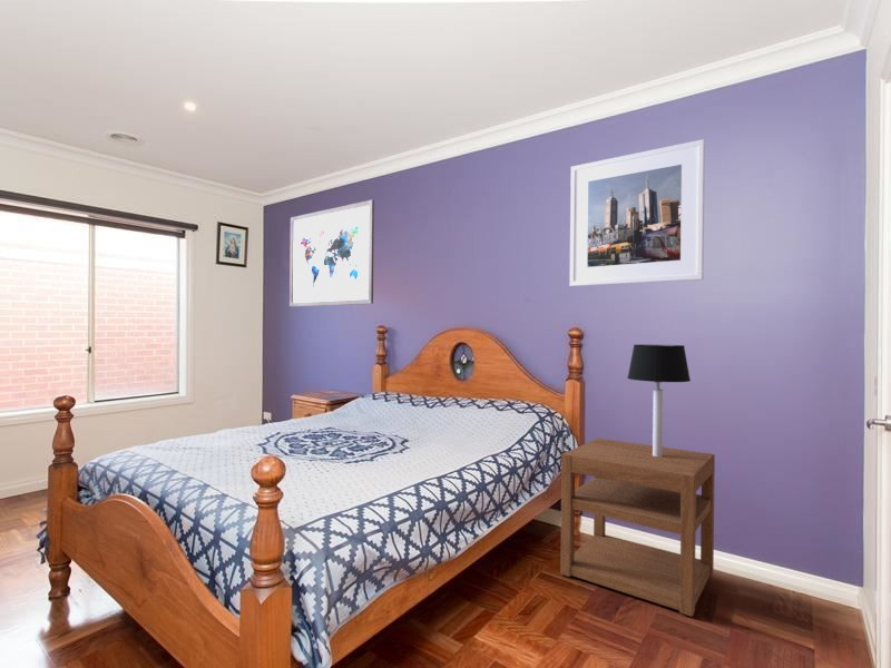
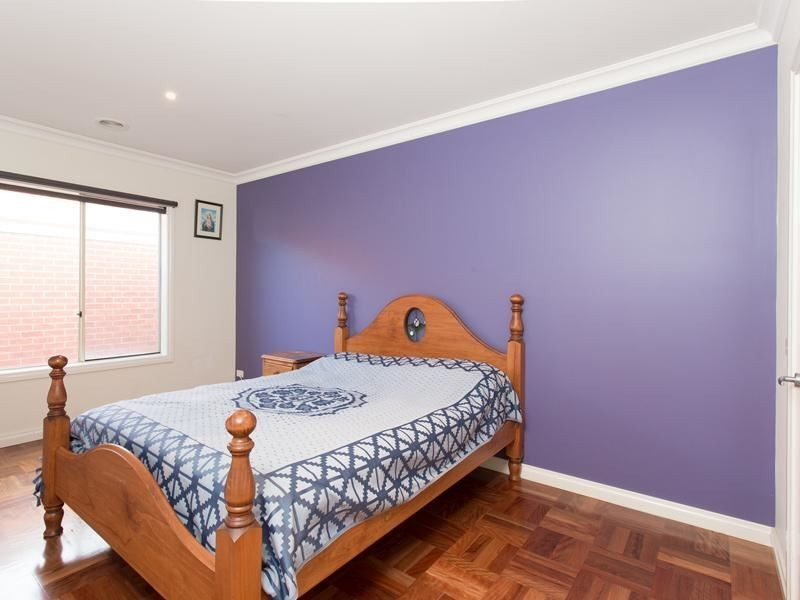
- wall art [288,199,375,307]
- nightstand [559,436,716,618]
- table lamp [626,344,692,456]
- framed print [569,138,706,287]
